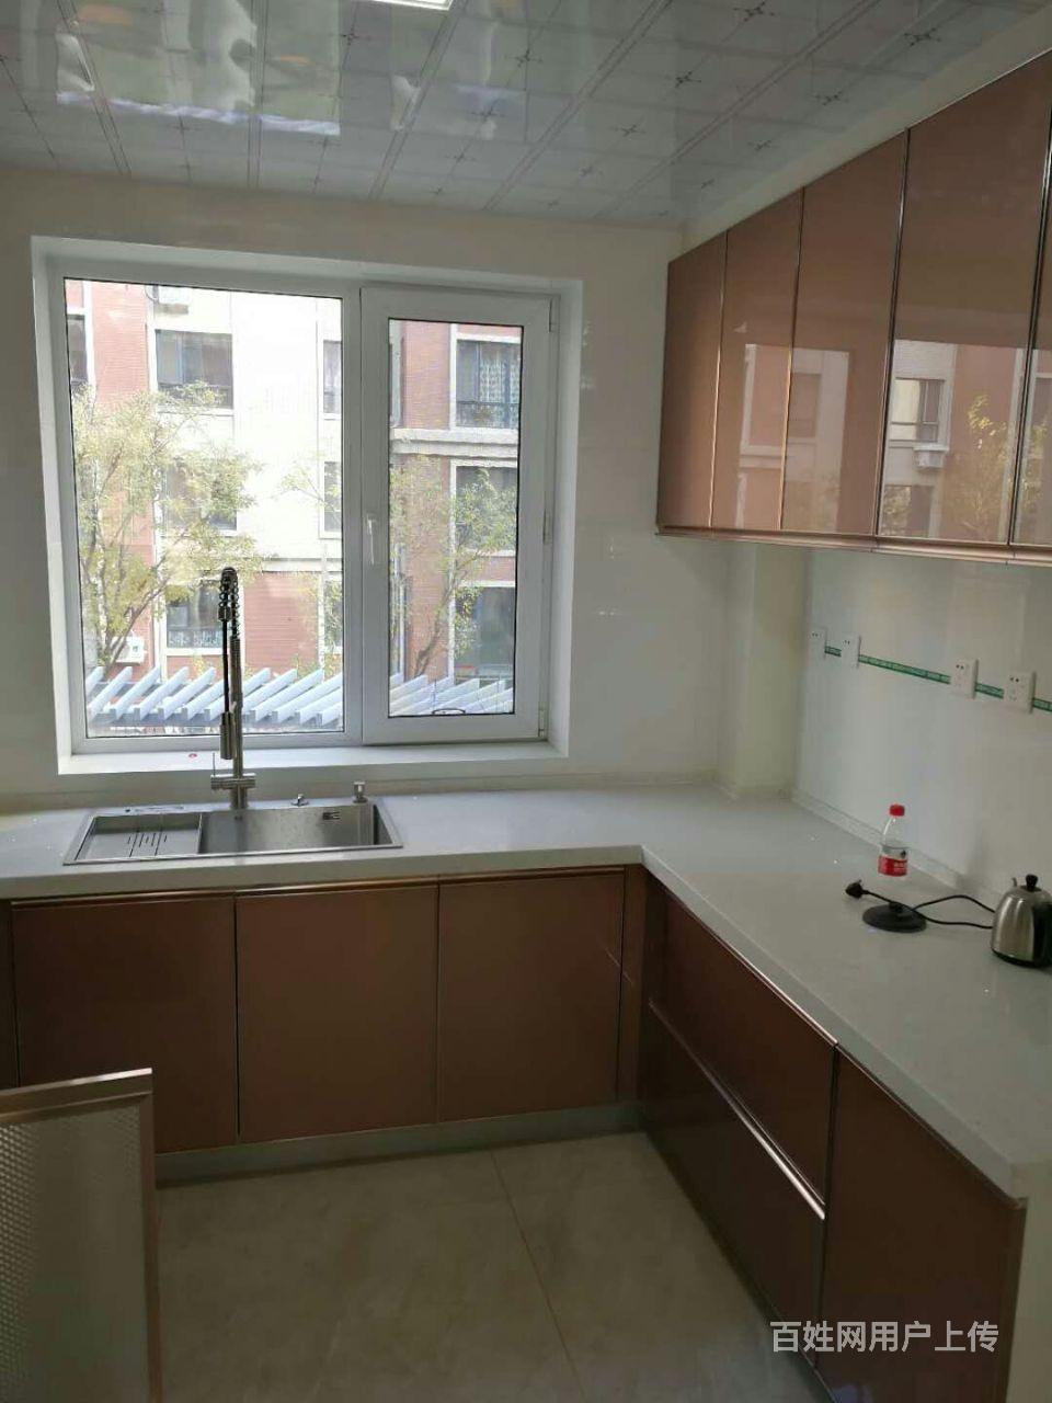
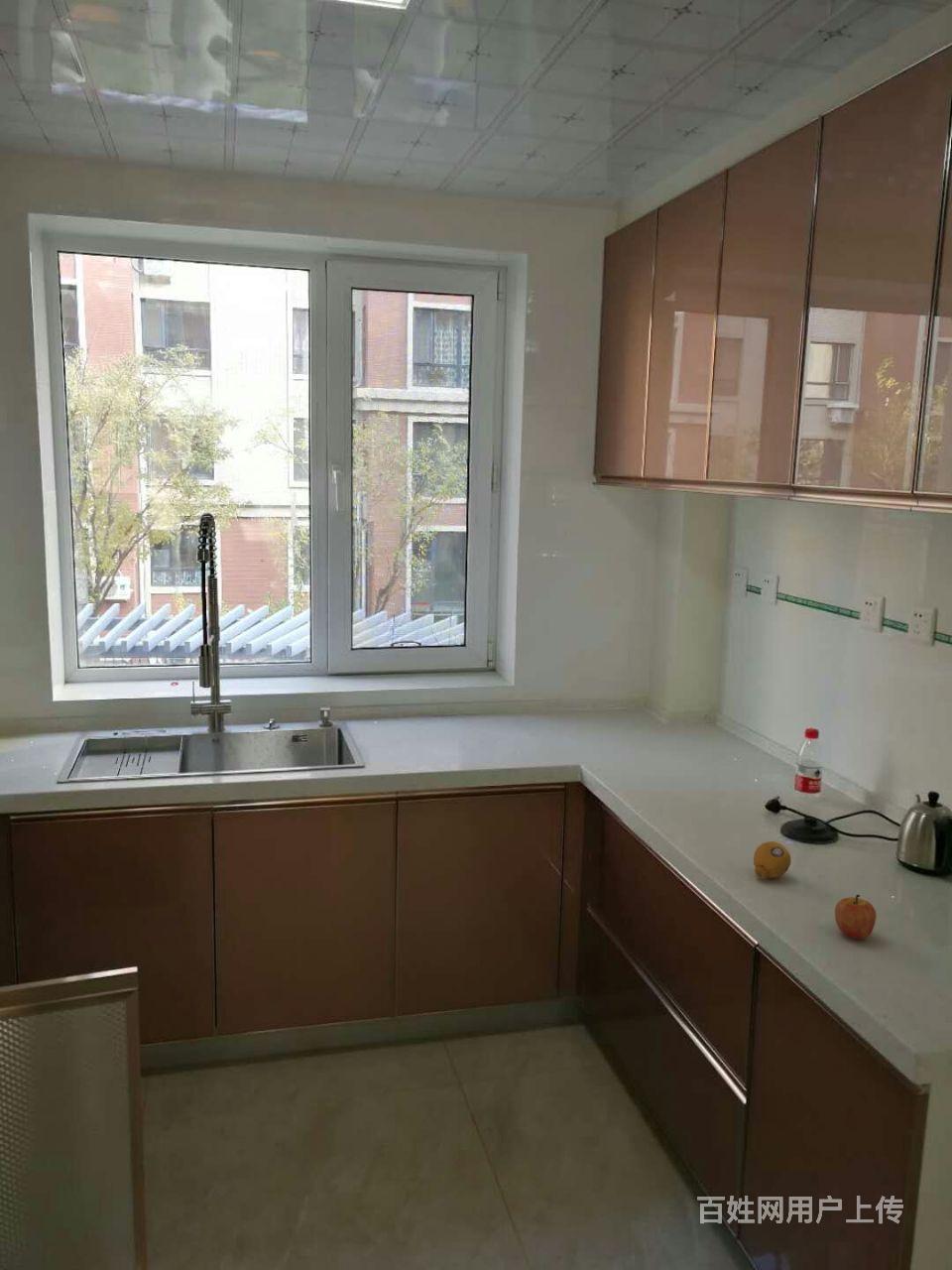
+ lemon [753,840,792,880]
+ apple [834,894,877,940]
